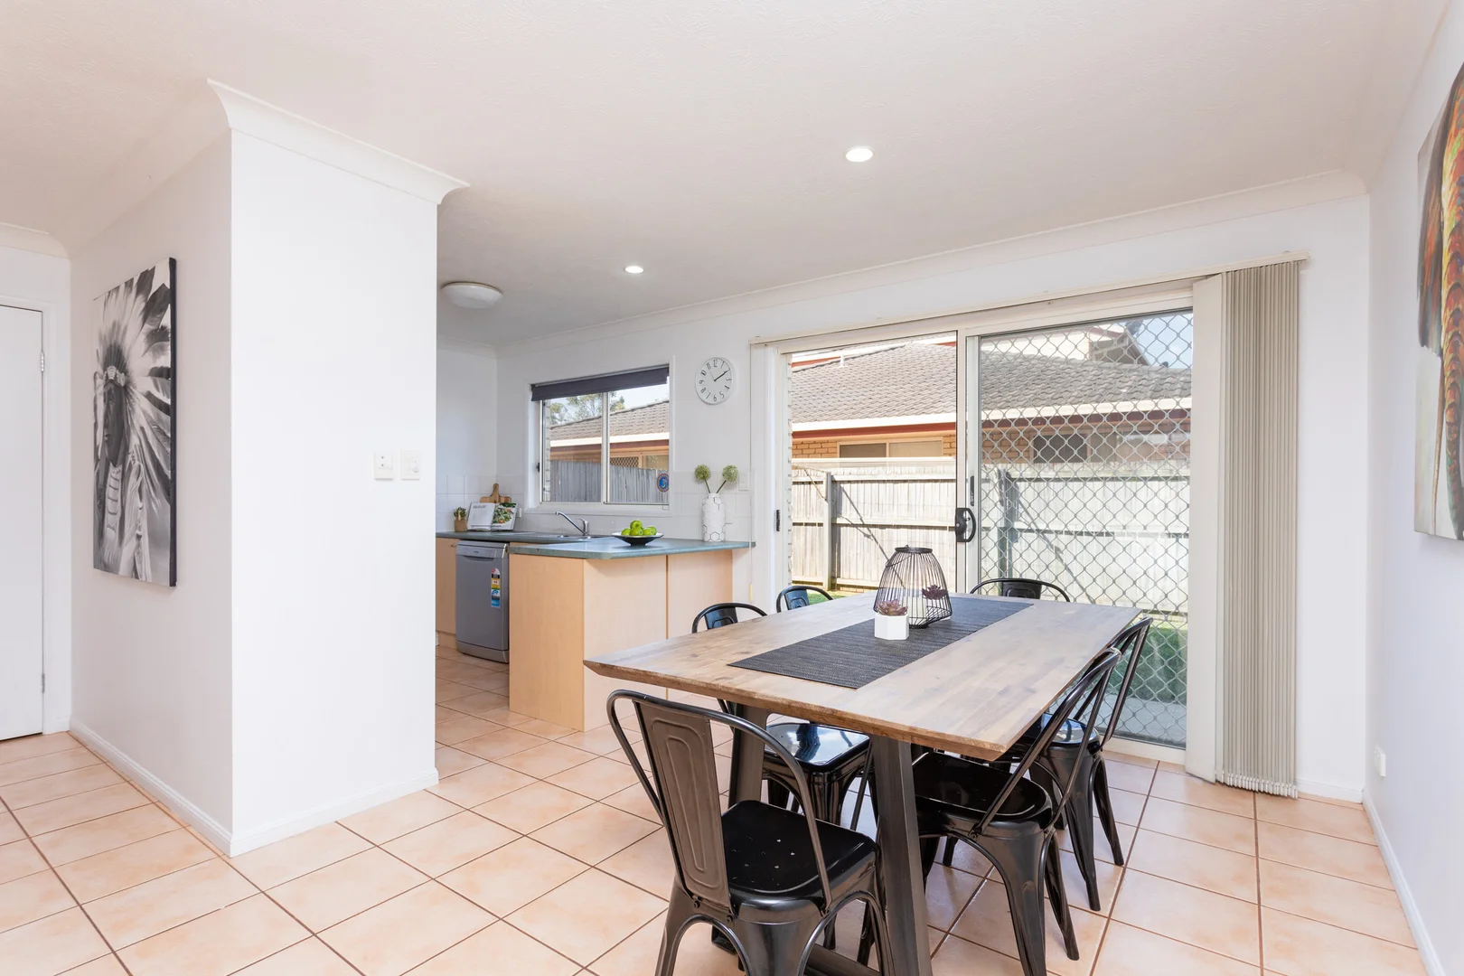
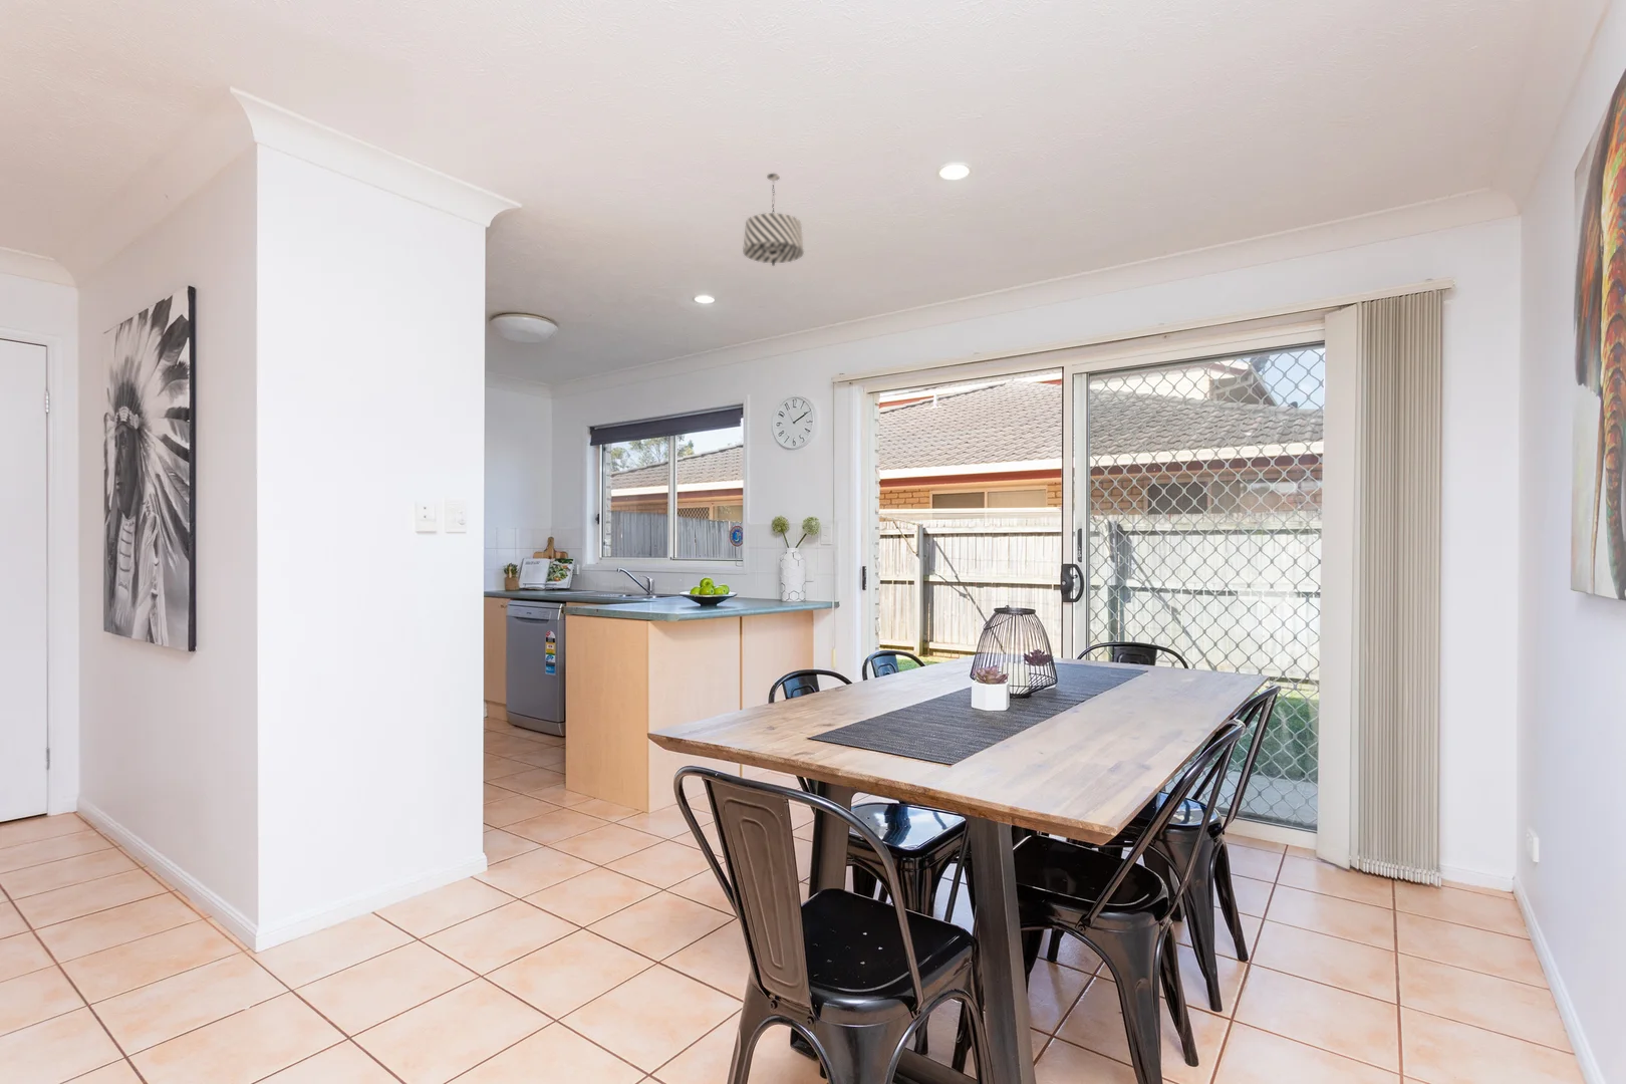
+ pendant light [742,173,805,267]
